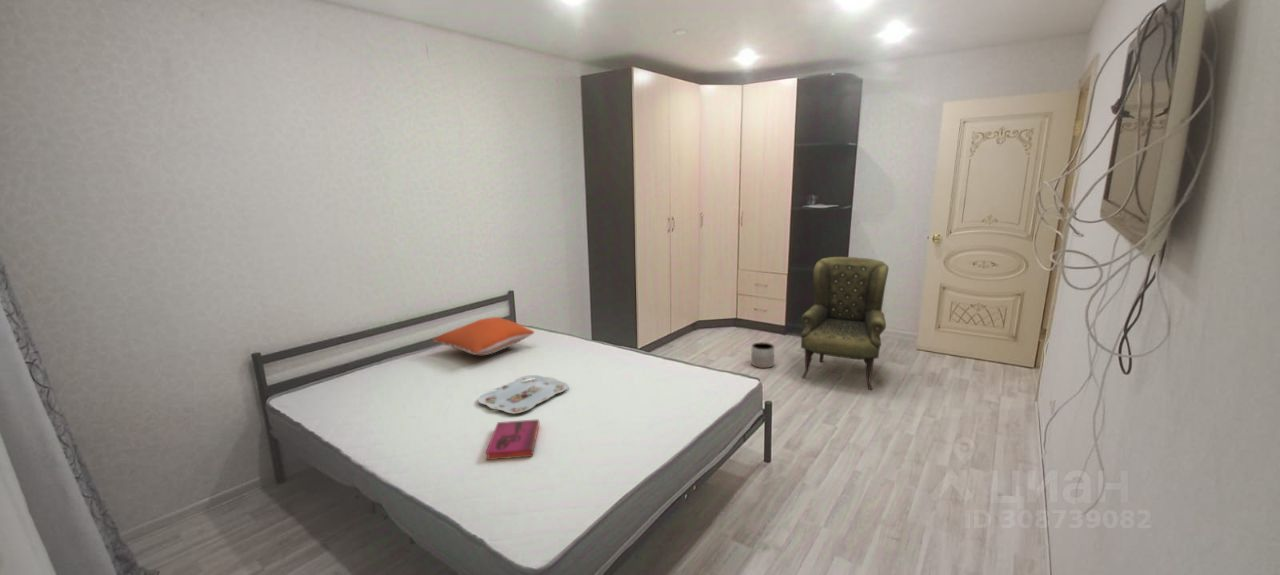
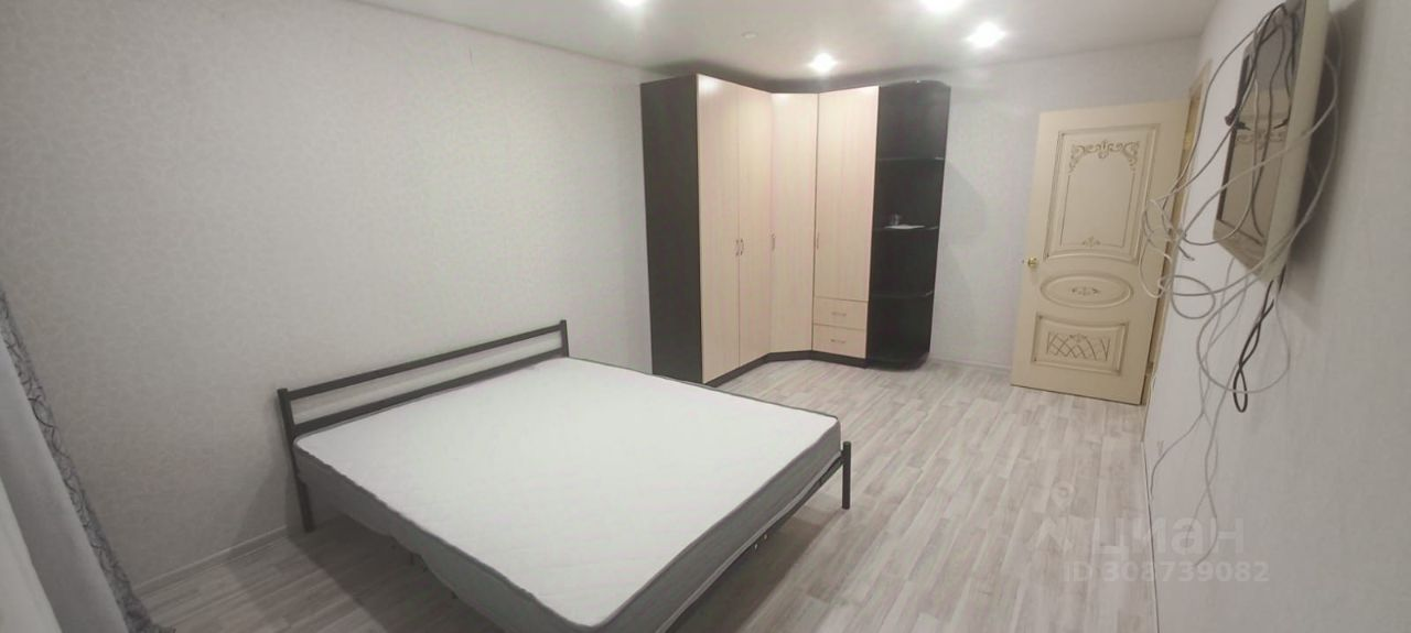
- planter [750,341,775,369]
- serving tray [477,374,570,415]
- armchair [800,256,890,391]
- hardback book [485,418,540,461]
- pillow [431,316,535,356]
